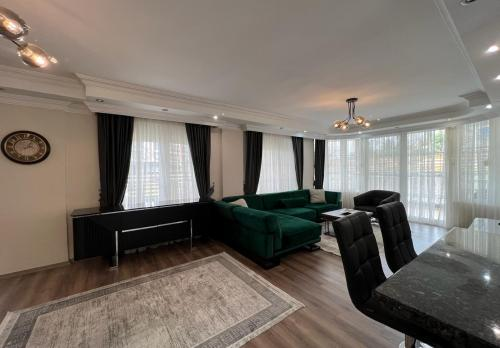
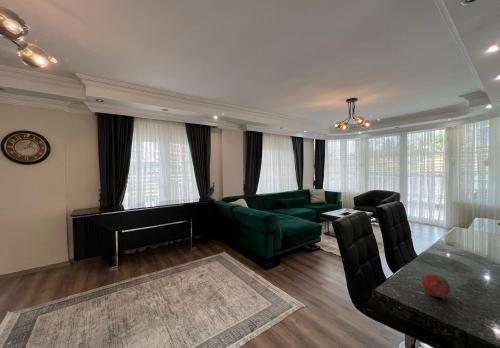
+ fruit [420,272,451,299]
